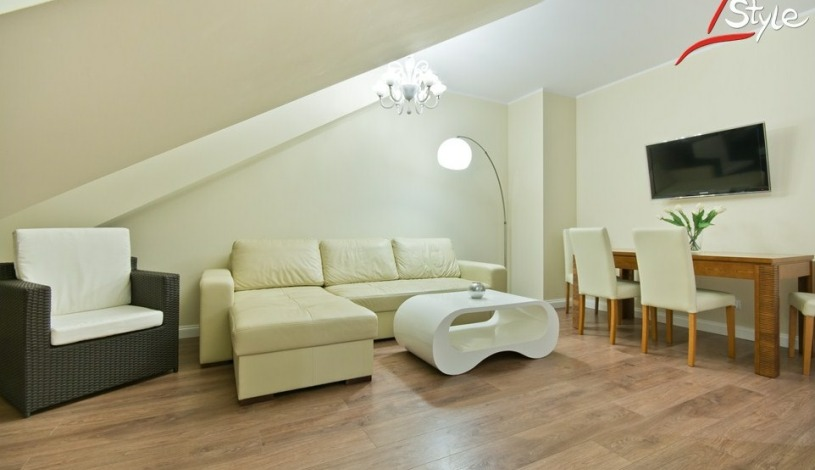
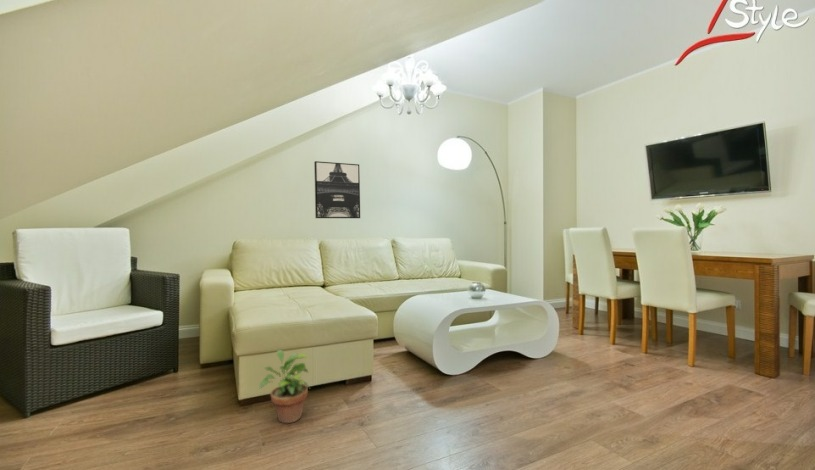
+ wall art [313,160,361,219]
+ potted plant [258,349,311,424]
